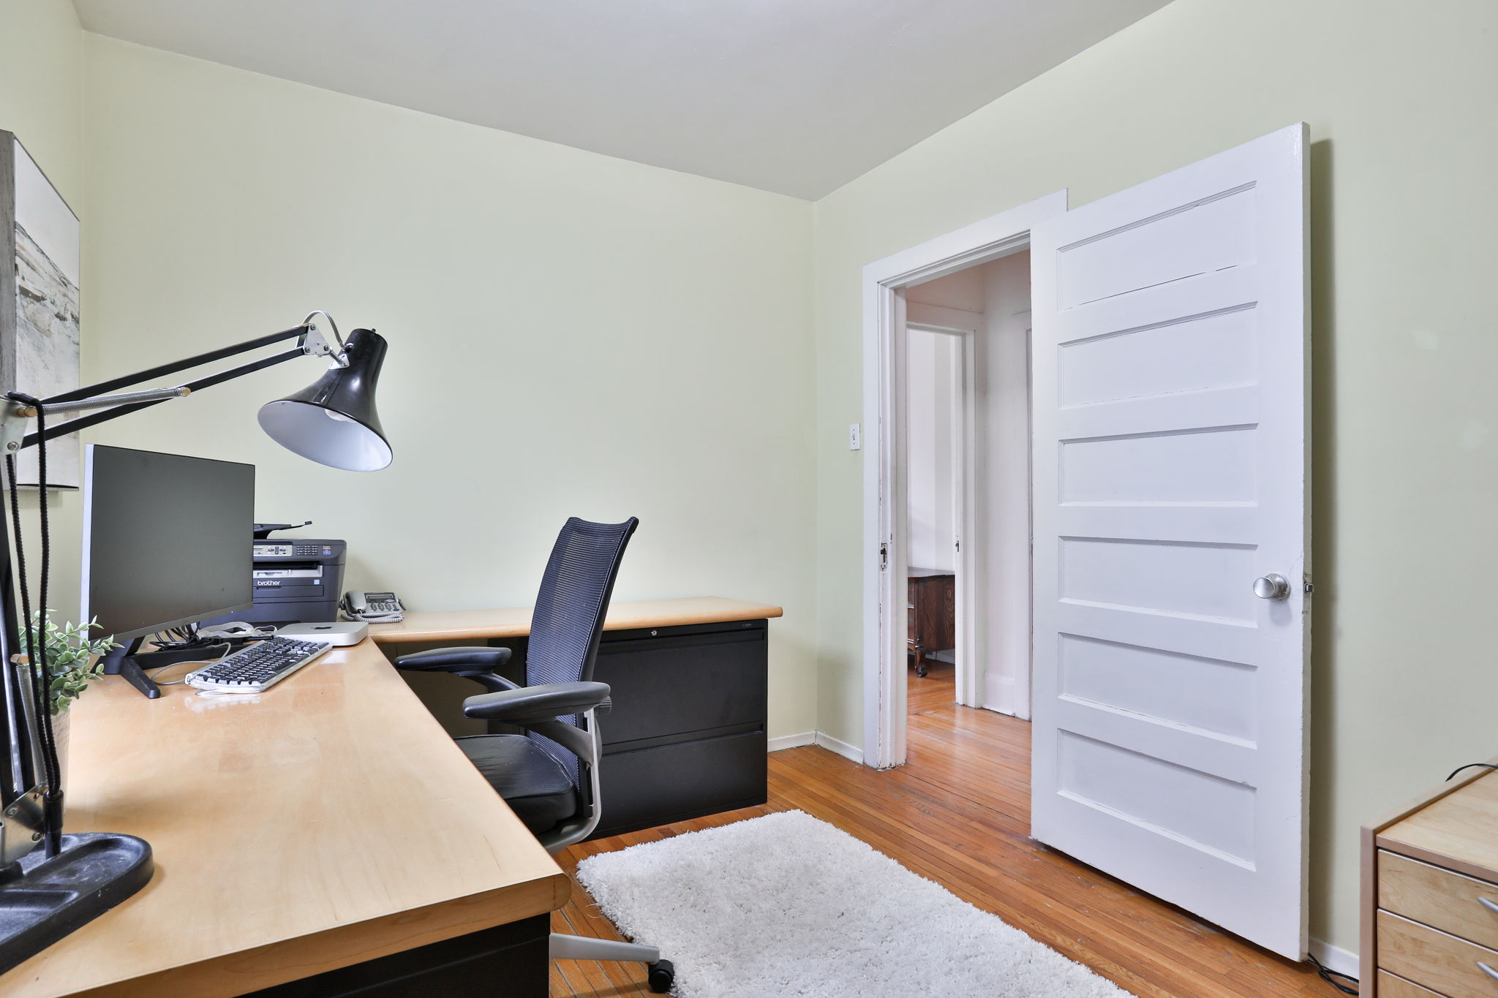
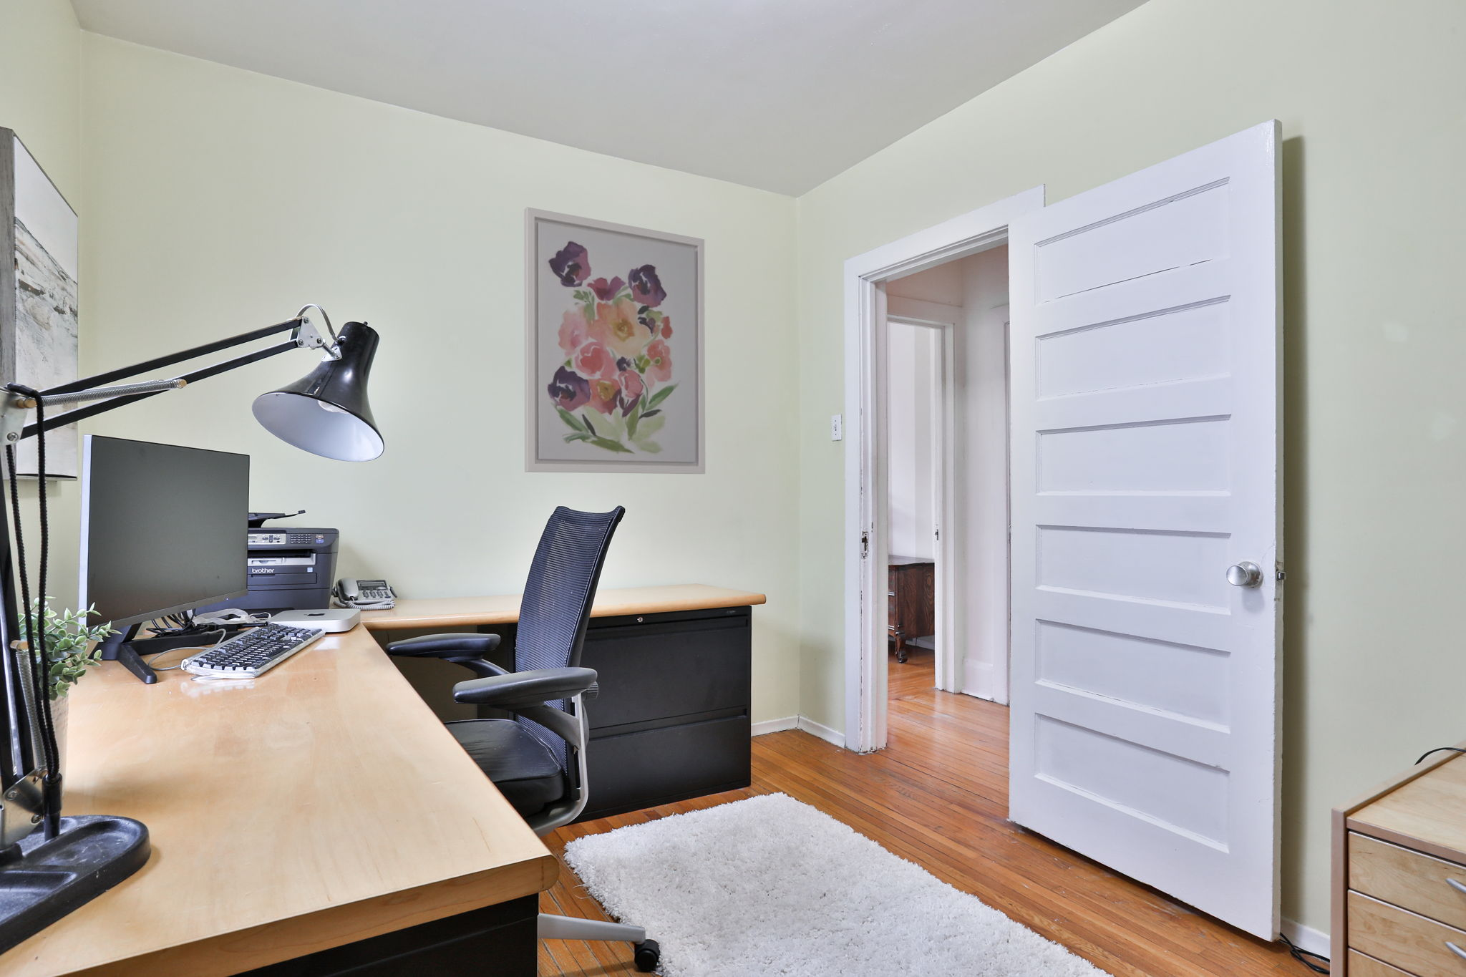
+ wall art [523,206,706,474]
